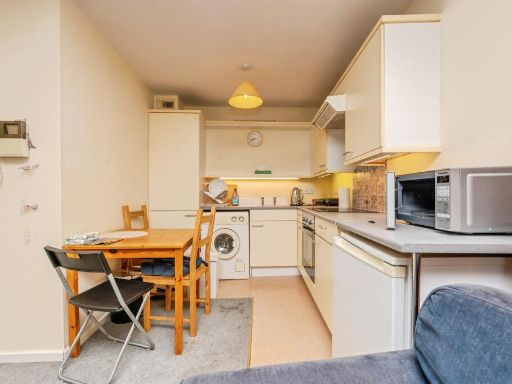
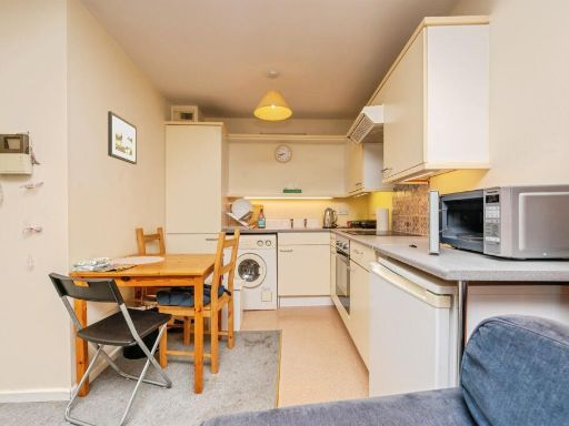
+ picture frame [107,110,138,165]
